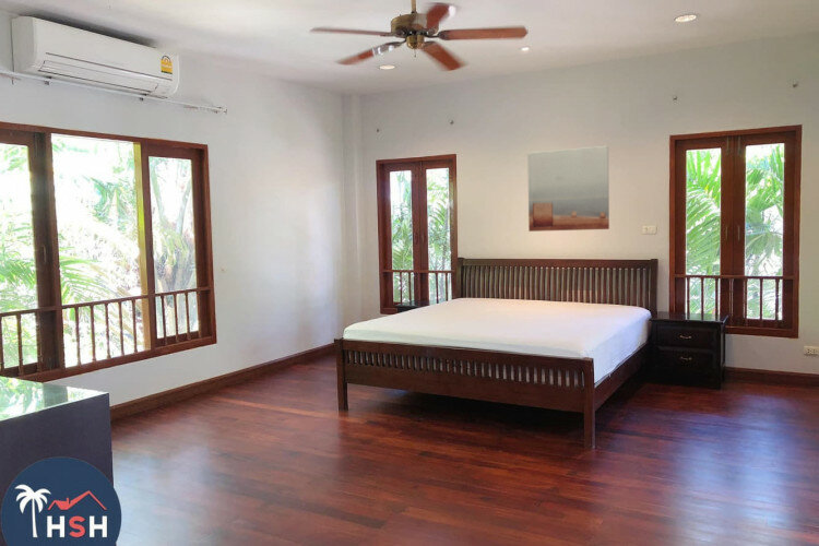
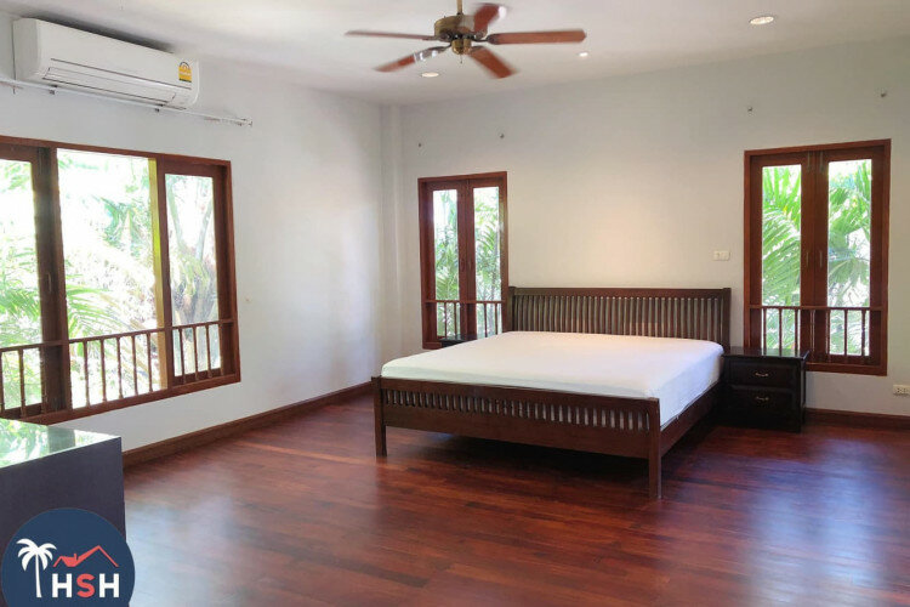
- wall art [526,145,610,233]
